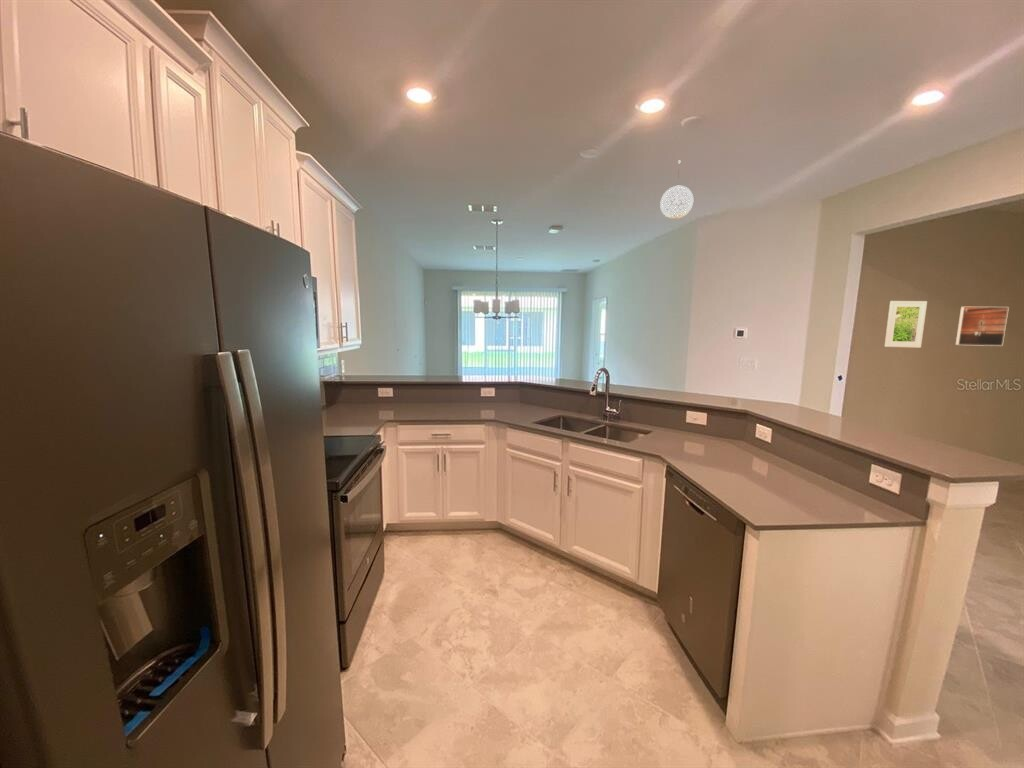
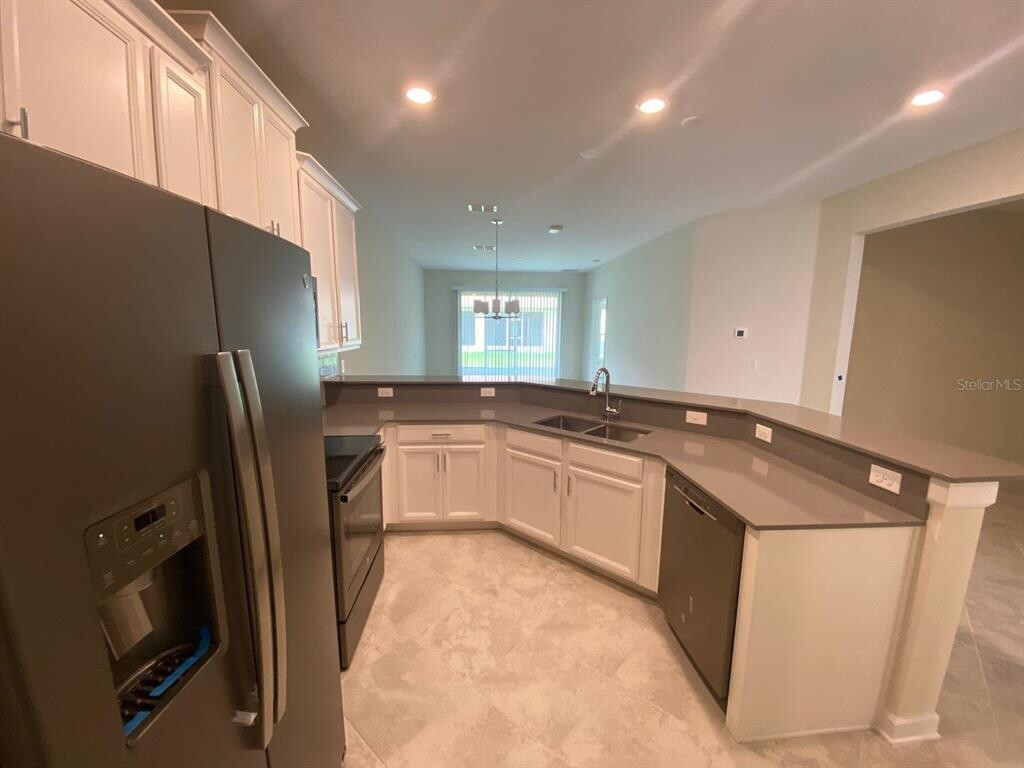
- pendant light [659,160,694,220]
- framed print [955,306,1010,347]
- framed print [884,300,928,348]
